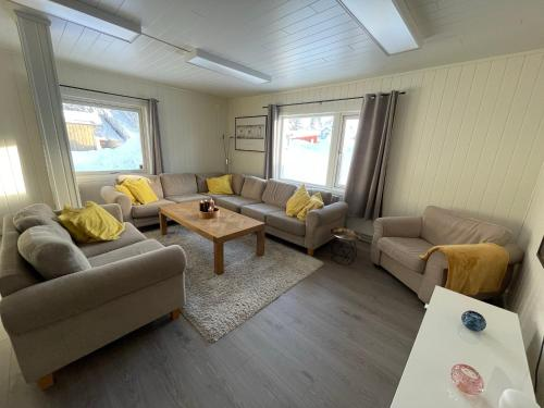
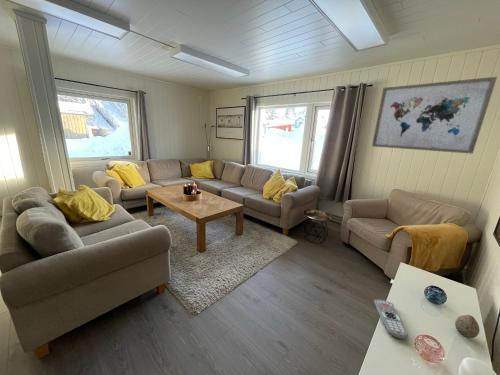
+ remote control [373,299,409,340]
+ wall art [371,76,498,155]
+ decorative egg [454,314,480,339]
